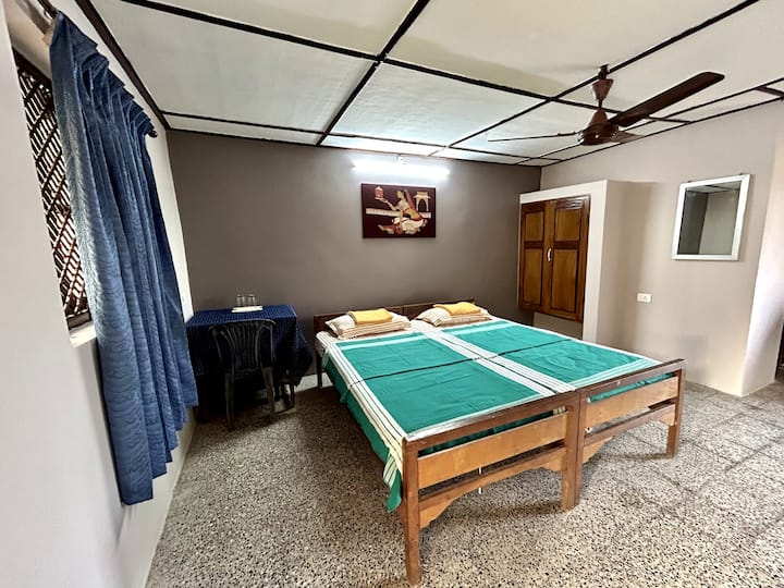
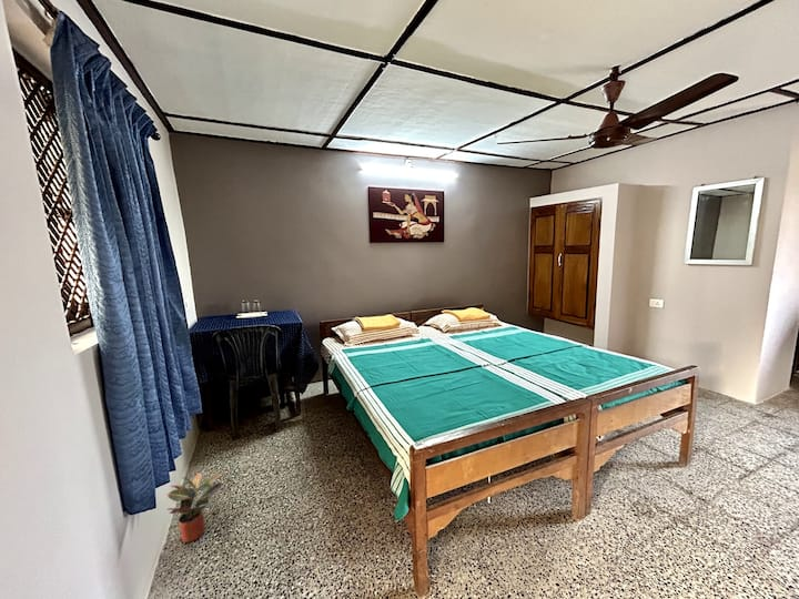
+ potted plant [165,471,225,544]
